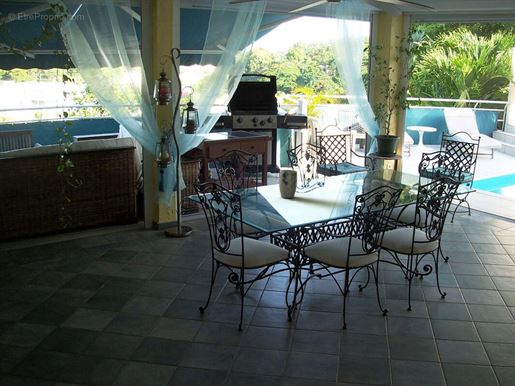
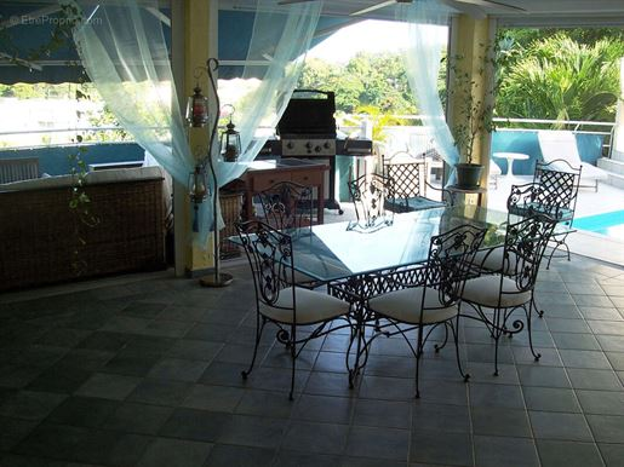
- plant pot [278,169,298,199]
